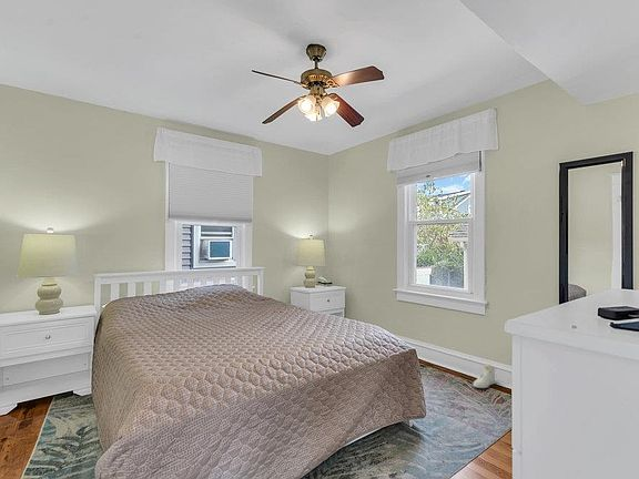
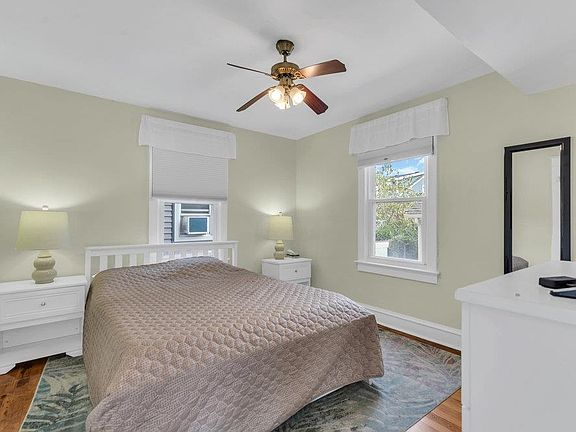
- sneaker [473,363,498,389]
